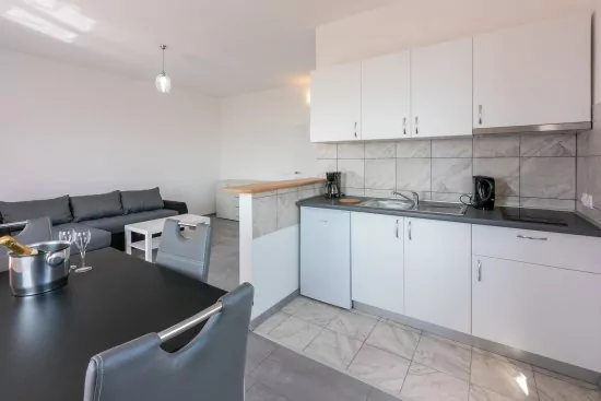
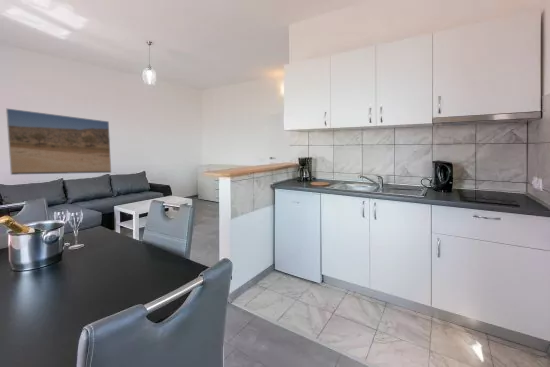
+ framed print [5,108,112,176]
